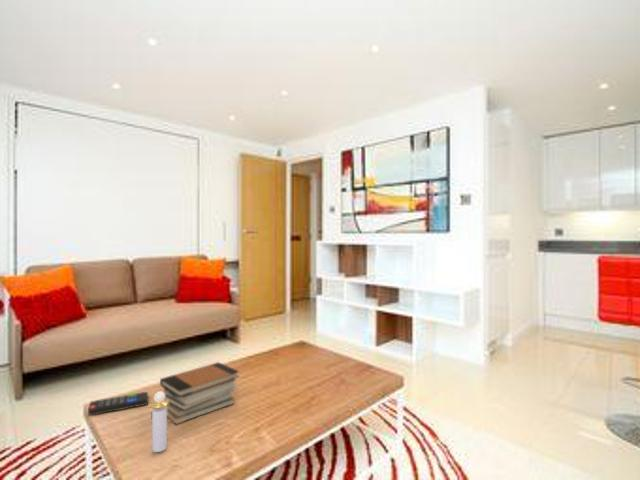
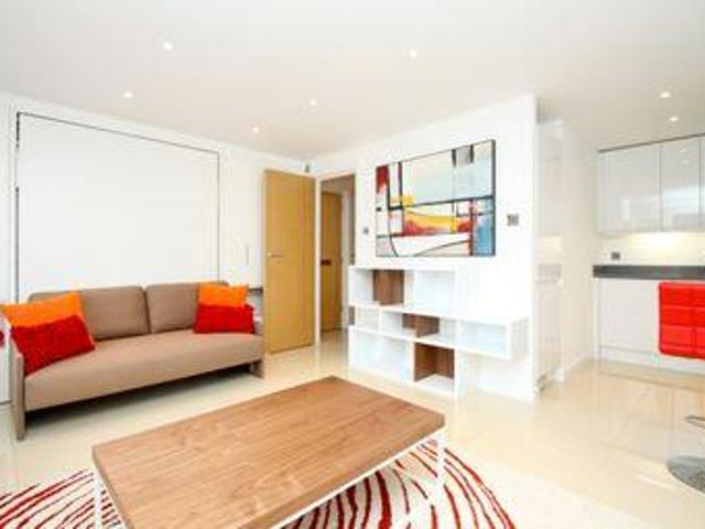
- remote control [87,391,149,417]
- perfume bottle [149,390,169,453]
- book stack [159,361,240,426]
